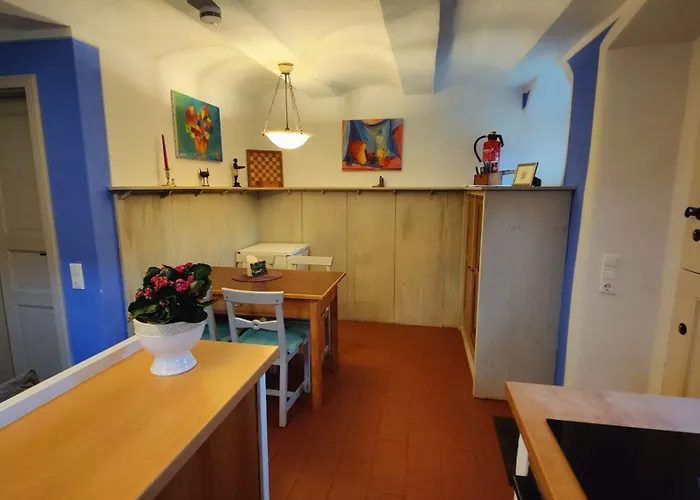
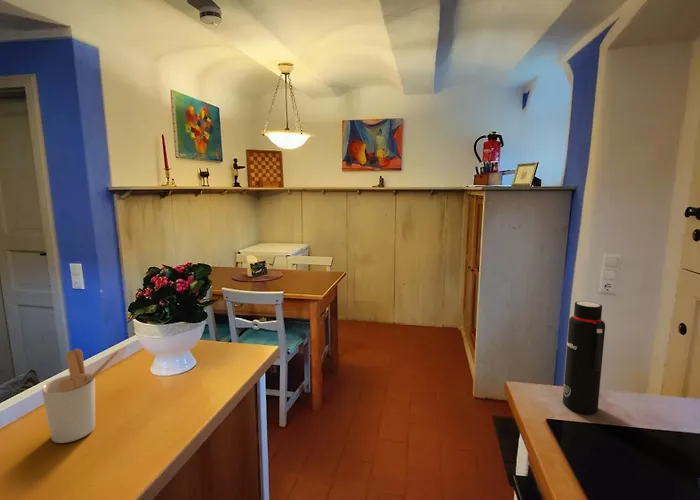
+ utensil holder [41,348,120,444]
+ water bottle [562,300,606,415]
